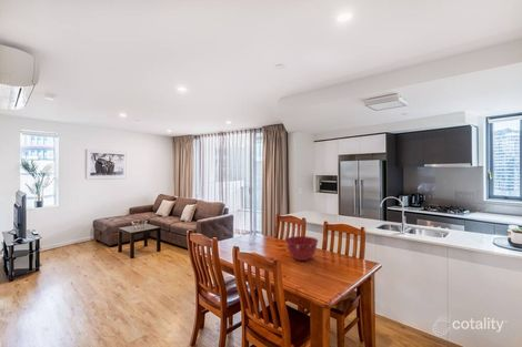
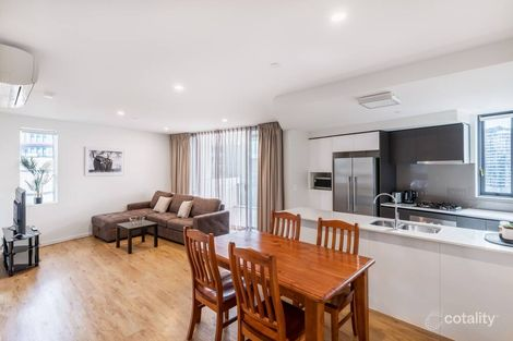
- mixing bowl [284,235,320,262]
